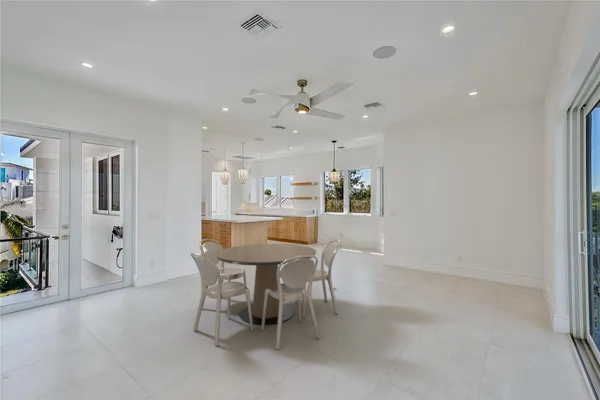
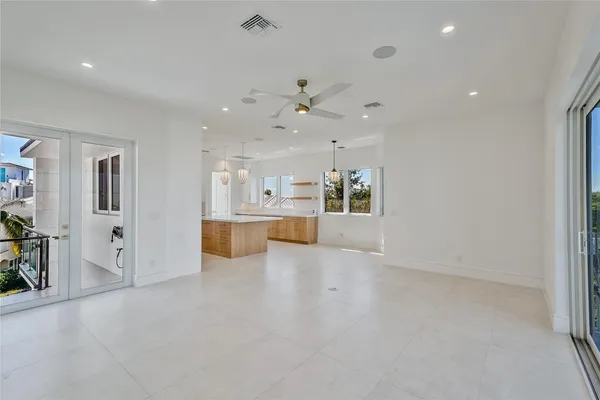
- dining table [189,238,342,350]
